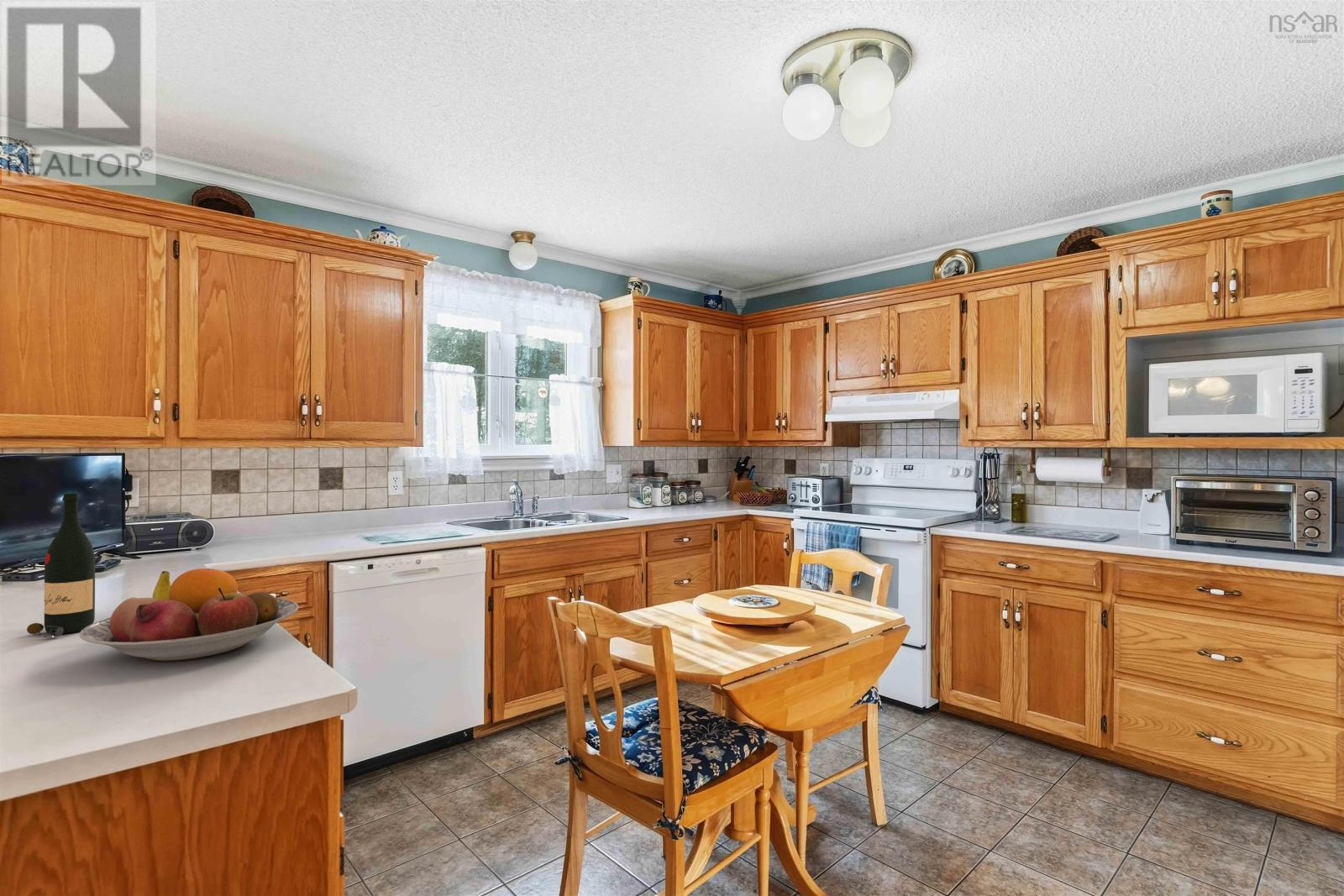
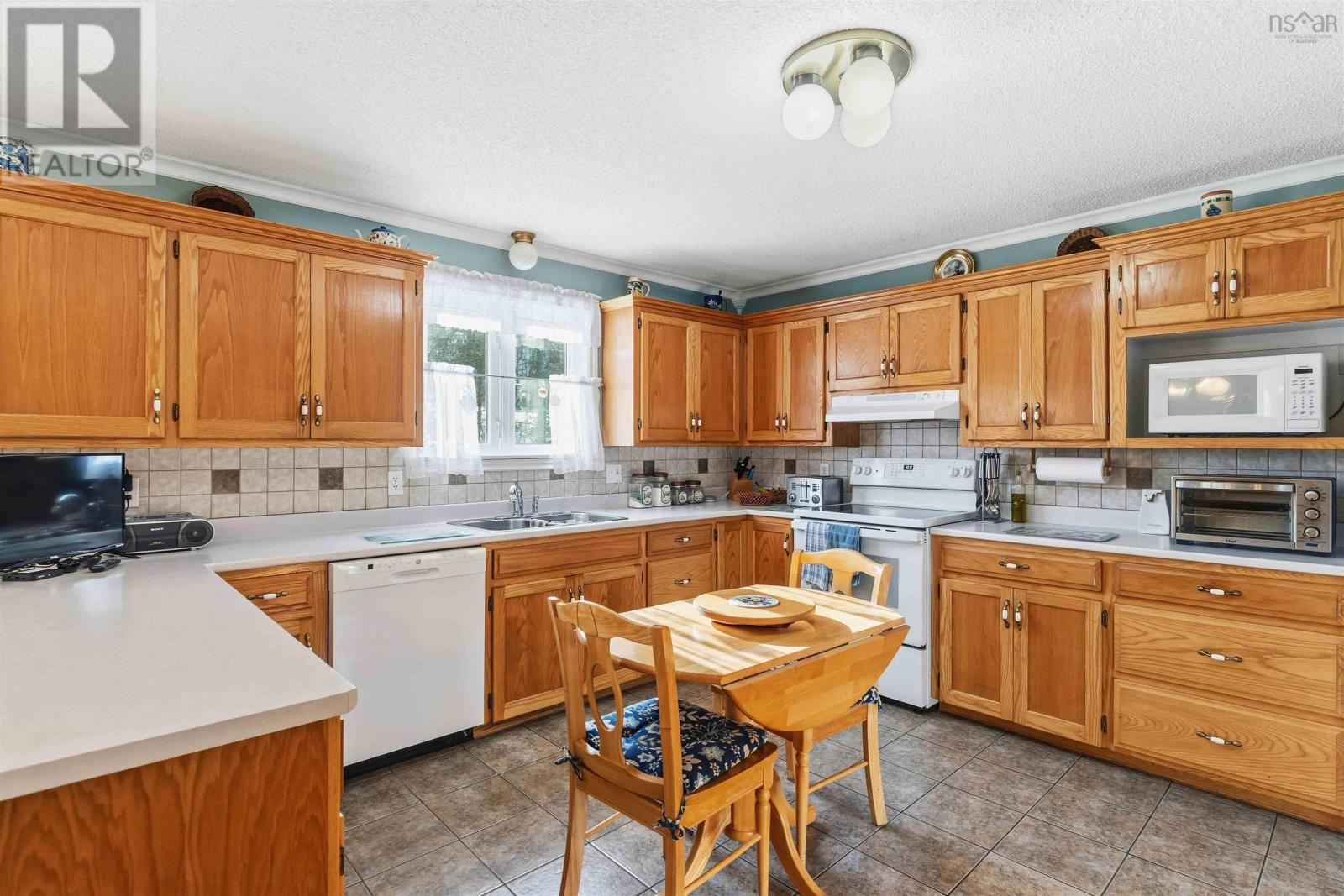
- fruit bowl [79,568,299,662]
- wine bottle [26,492,96,638]
